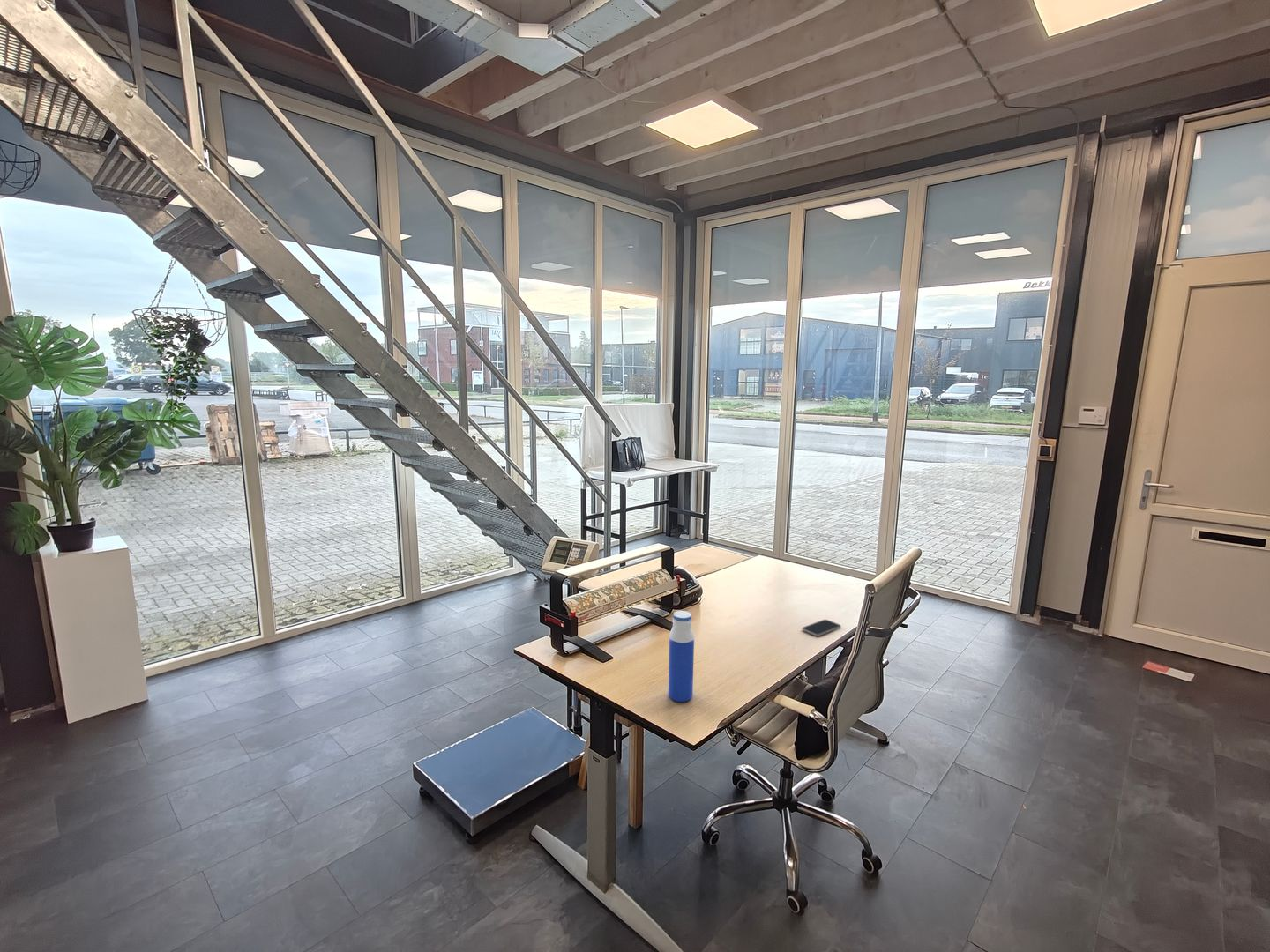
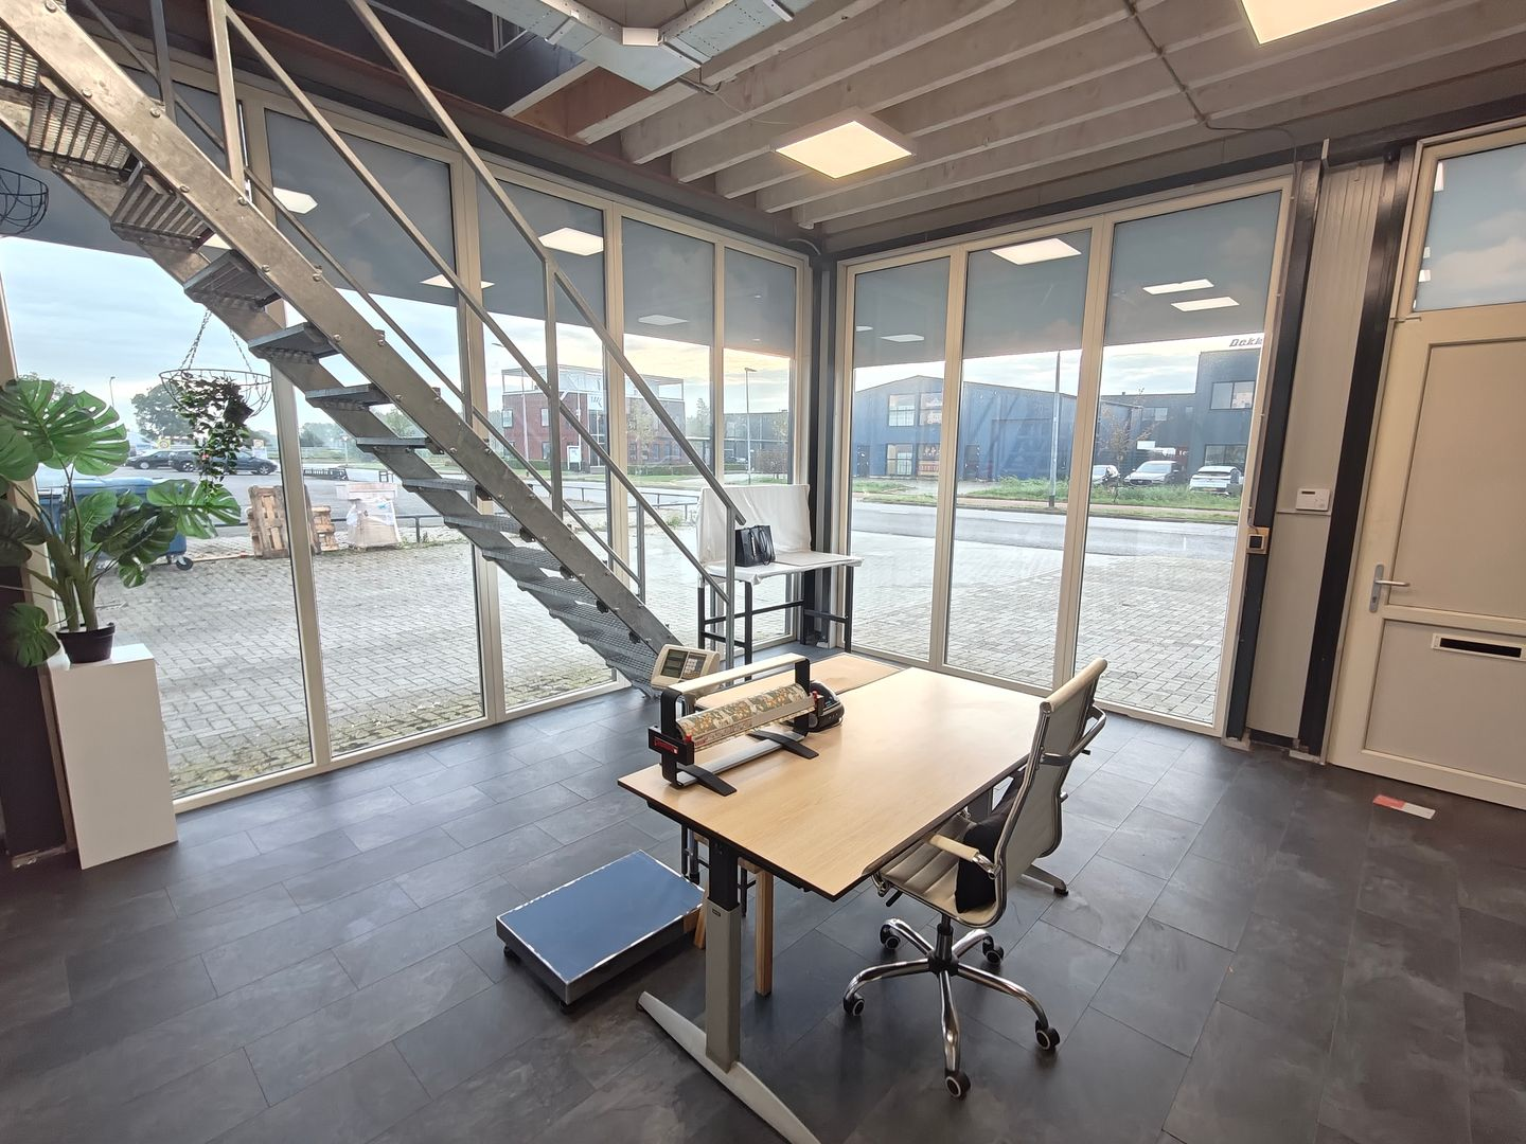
- smartphone [801,619,841,637]
- water bottle [668,610,695,703]
